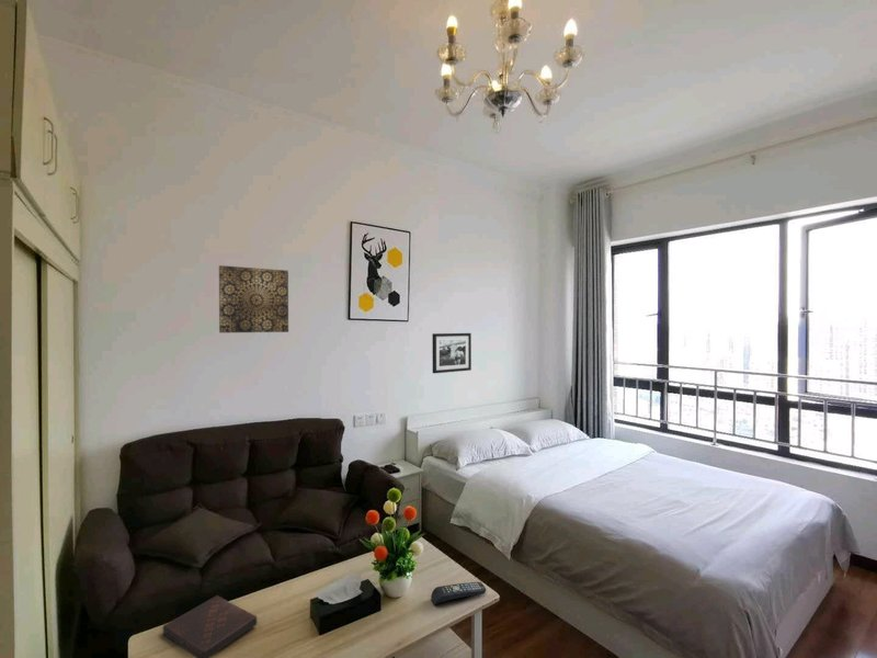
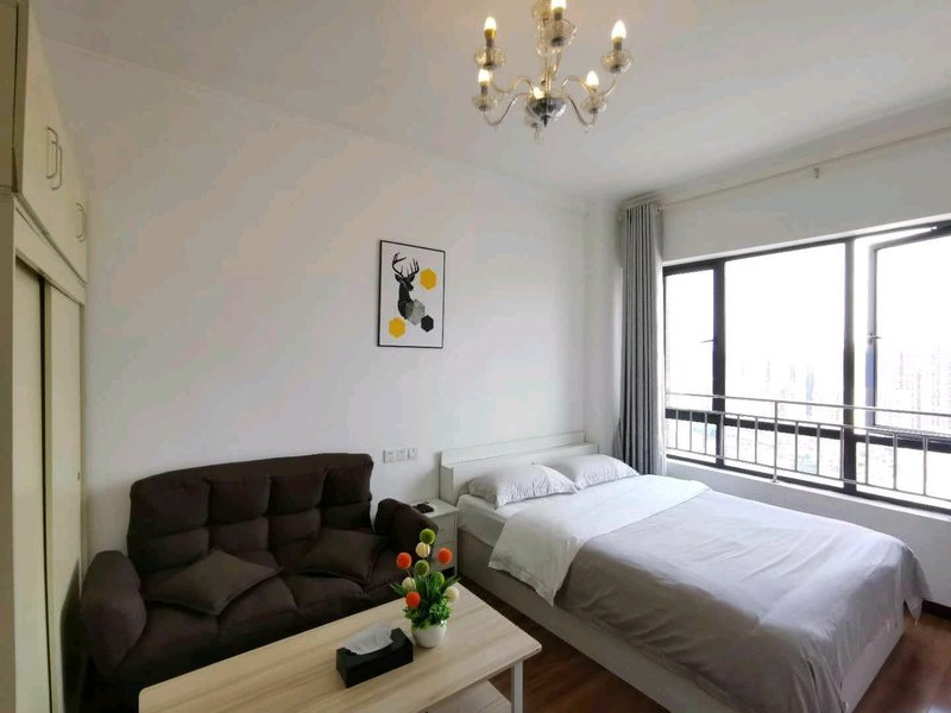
- wall art [218,264,289,333]
- book [161,594,258,658]
- remote control [430,581,487,605]
- picture frame [431,332,472,374]
